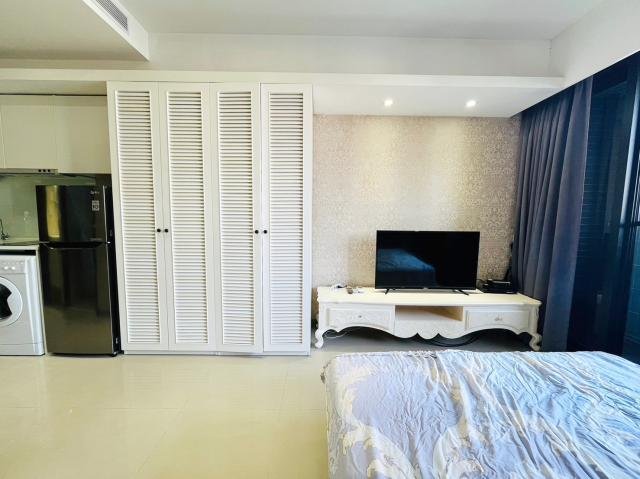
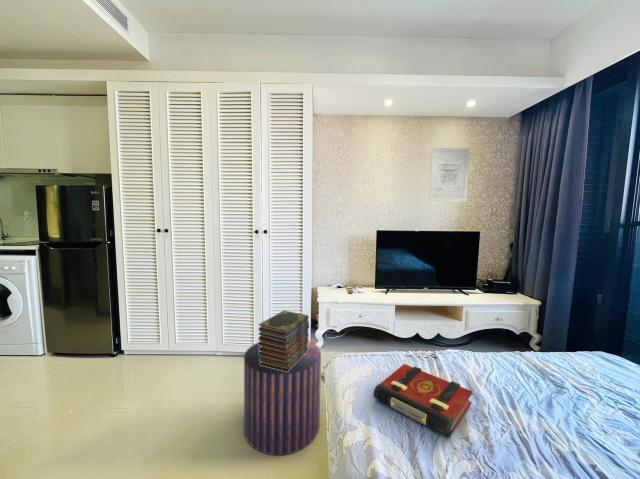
+ wall art [428,147,471,203]
+ book [373,363,473,438]
+ pouf [243,340,322,456]
+ book stack [257,310,310,372]
